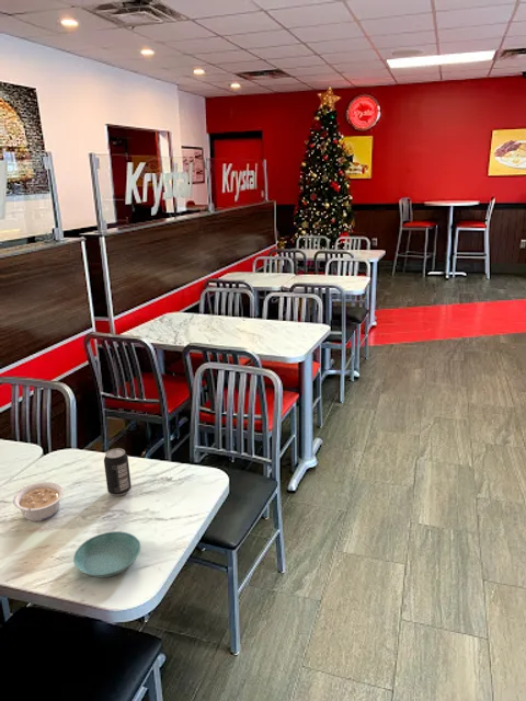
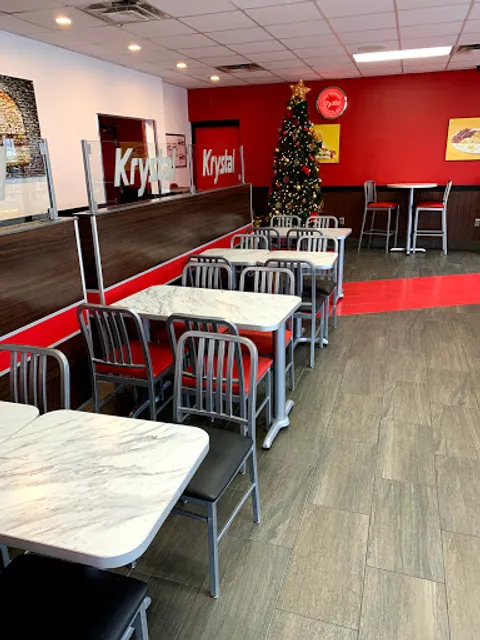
- saucer [72,530,141,578]
- legume [12,481,65,522]
- beverage can [103,447,133,497]
